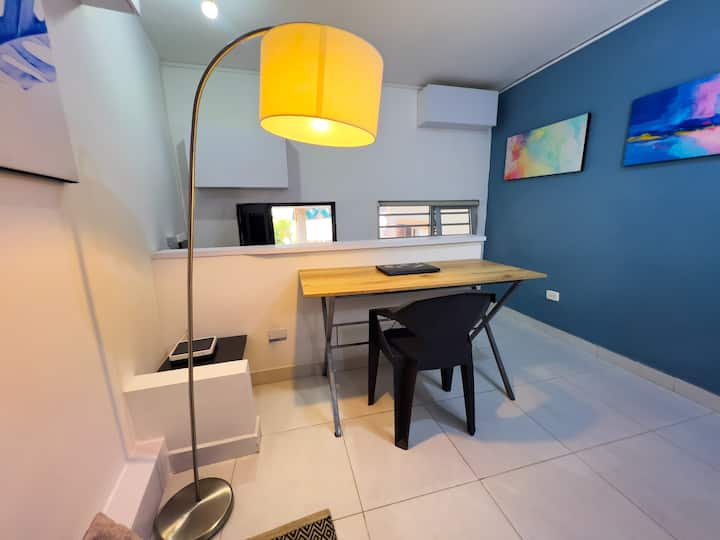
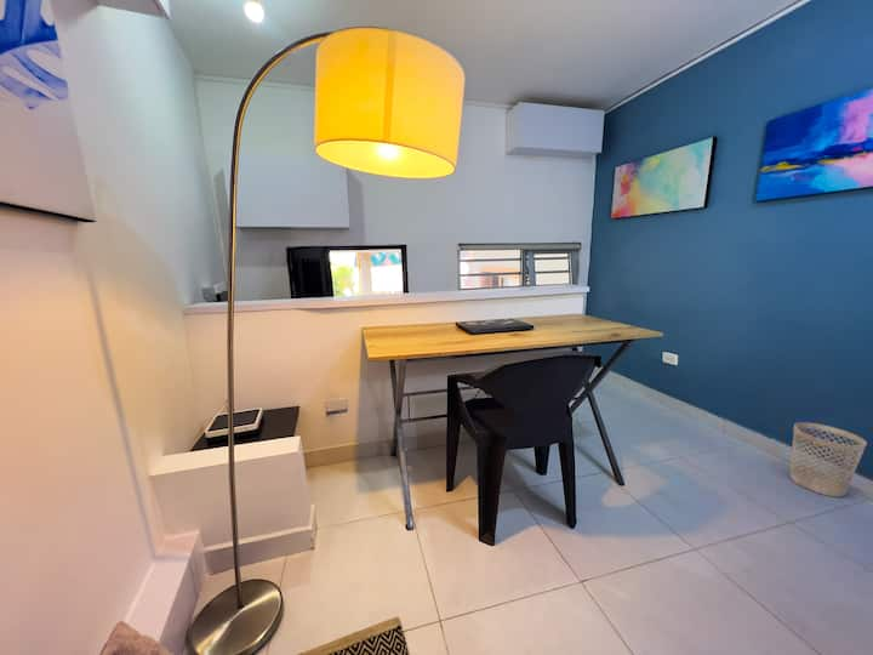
+ wastebasket [789,421,868,499]
